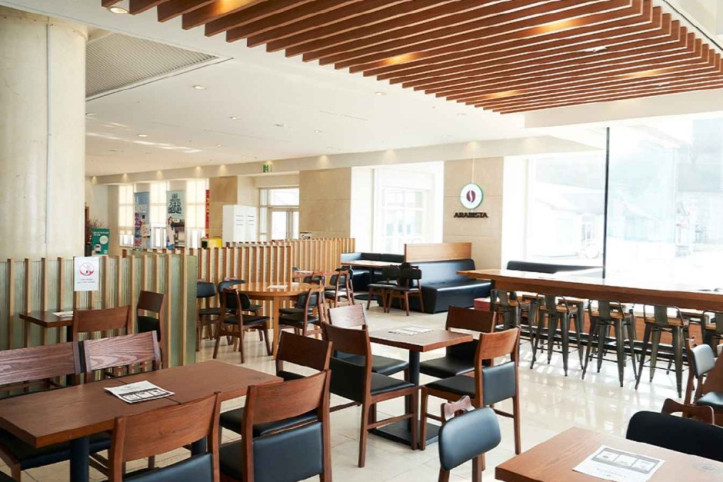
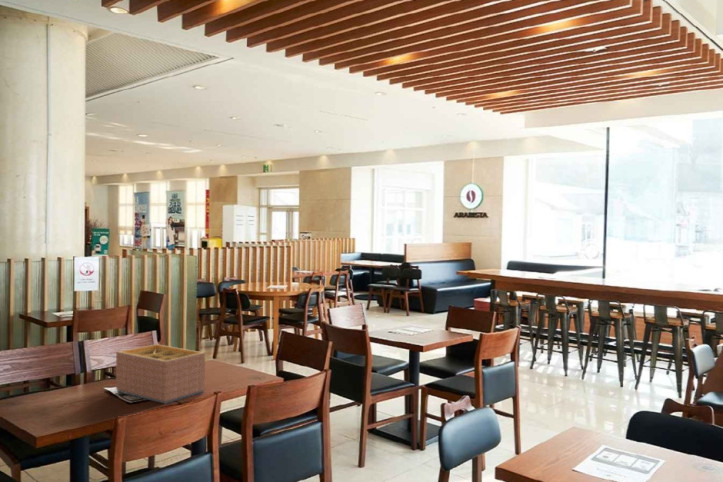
+ architectural model [115,343,206,405]
